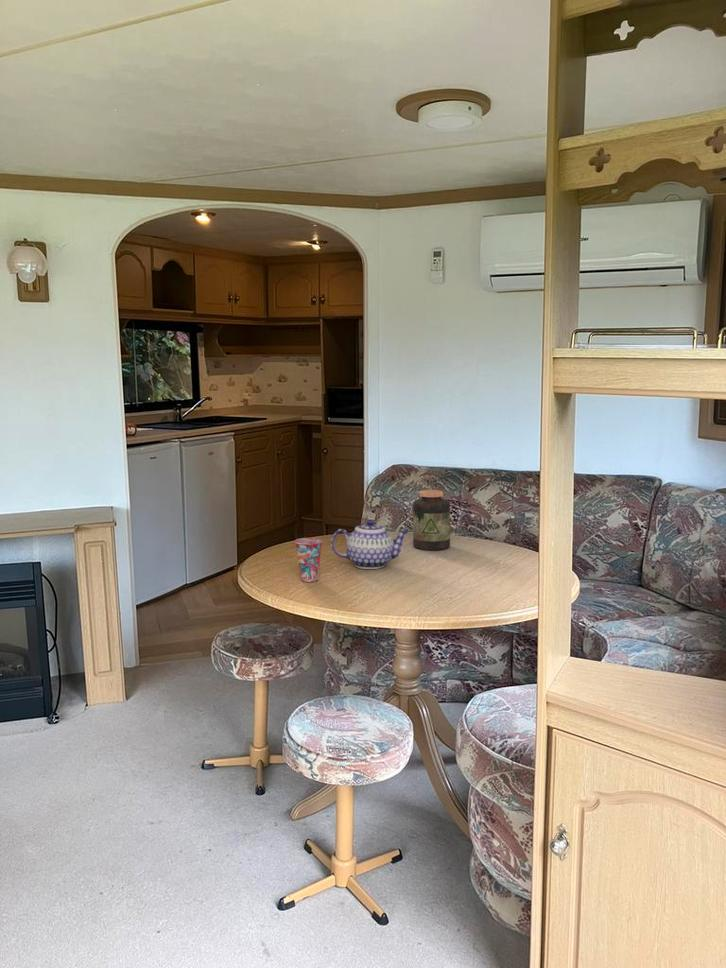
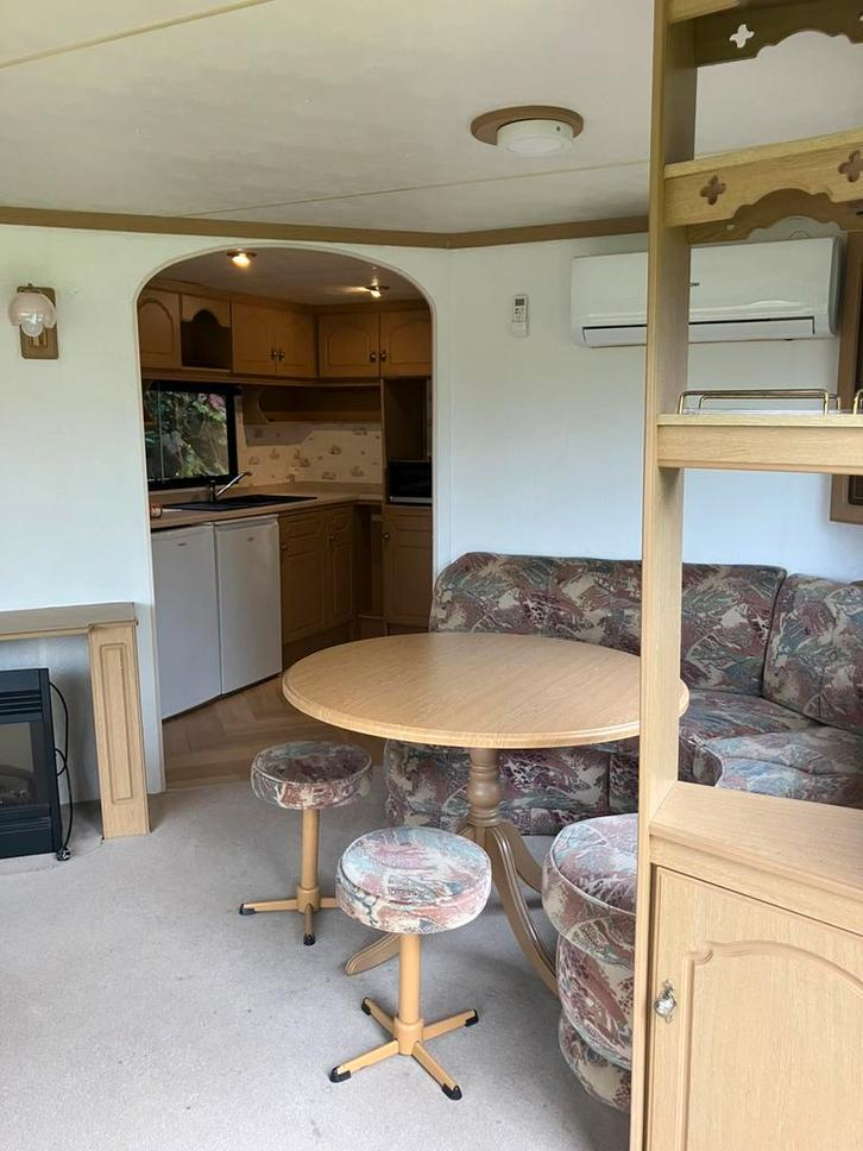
- cup [294,537,324,583]
- teapot [330,519,410,570]
- jar [412,489,451,551]
